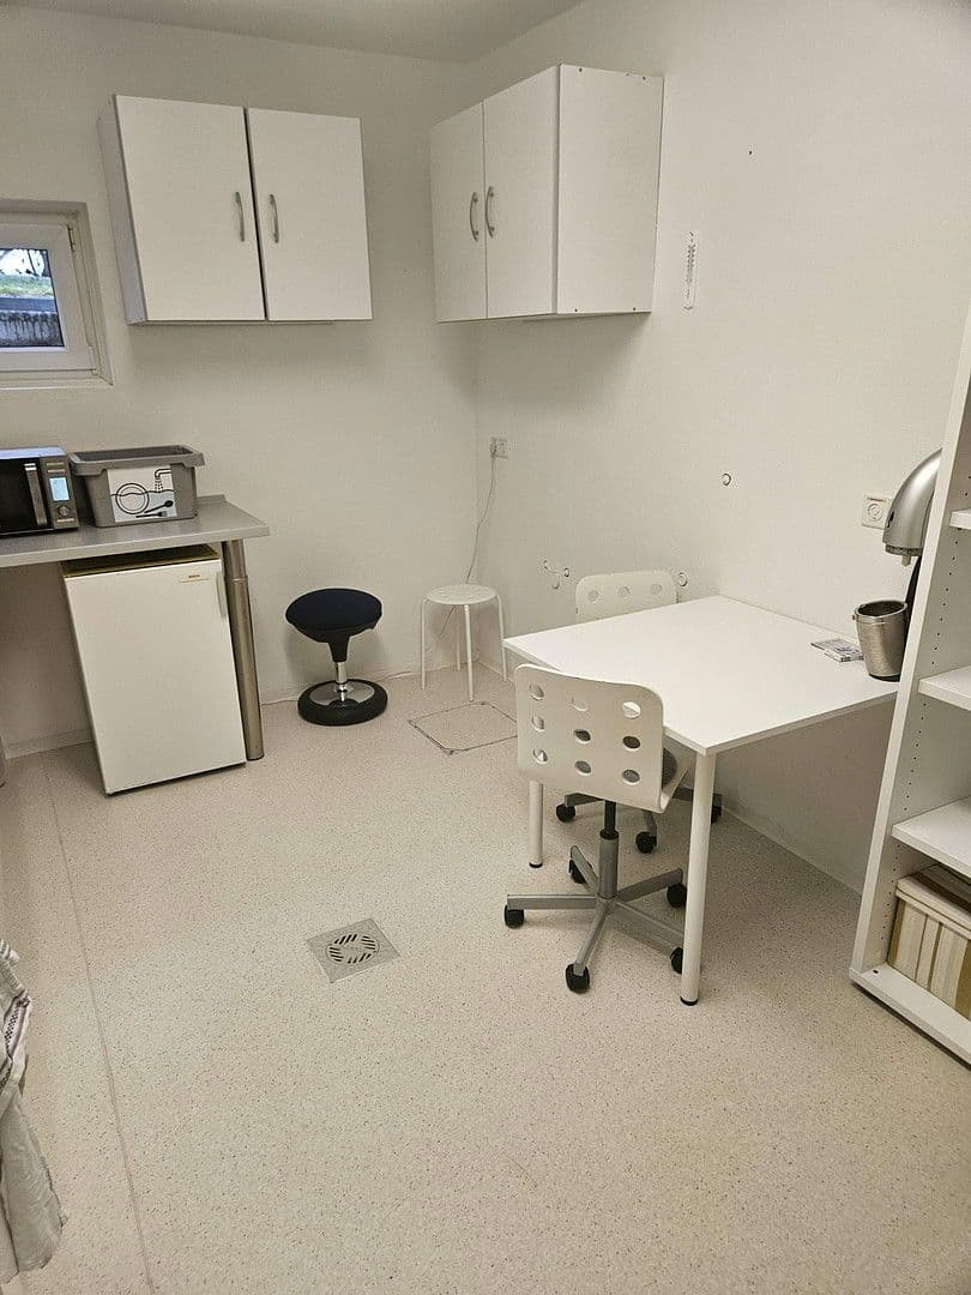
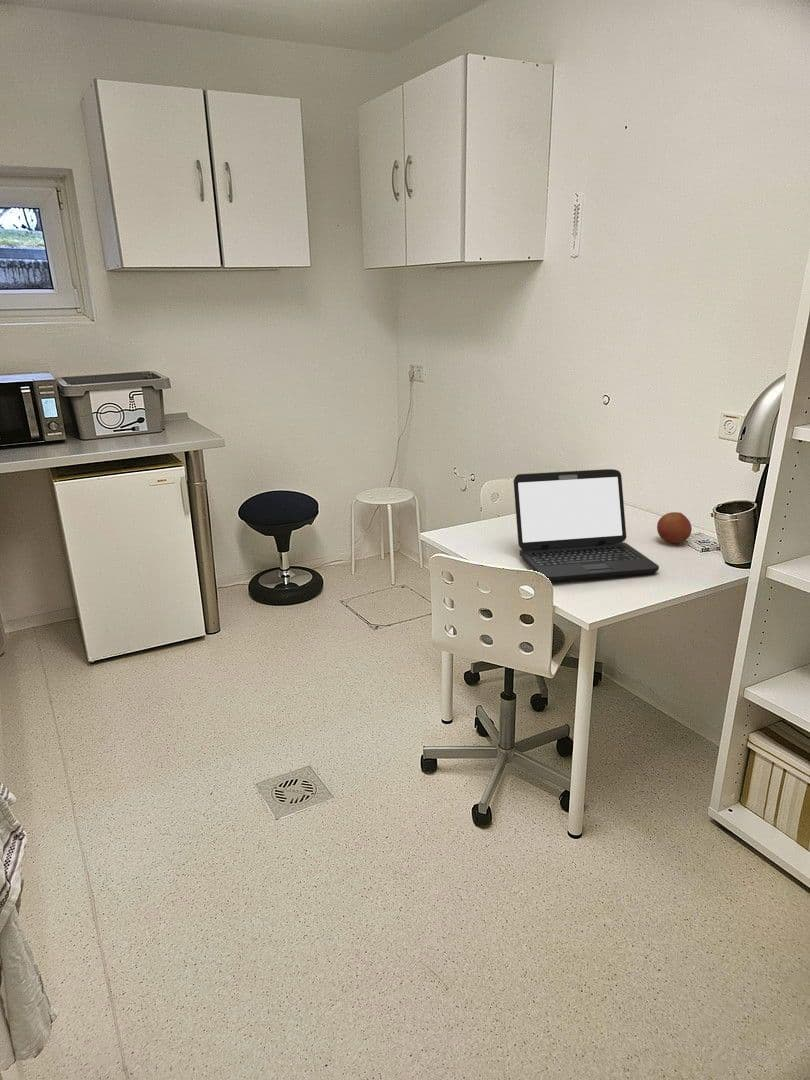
+ laptop [513,468,660,584]
+ fruit [656,511,693,544]
